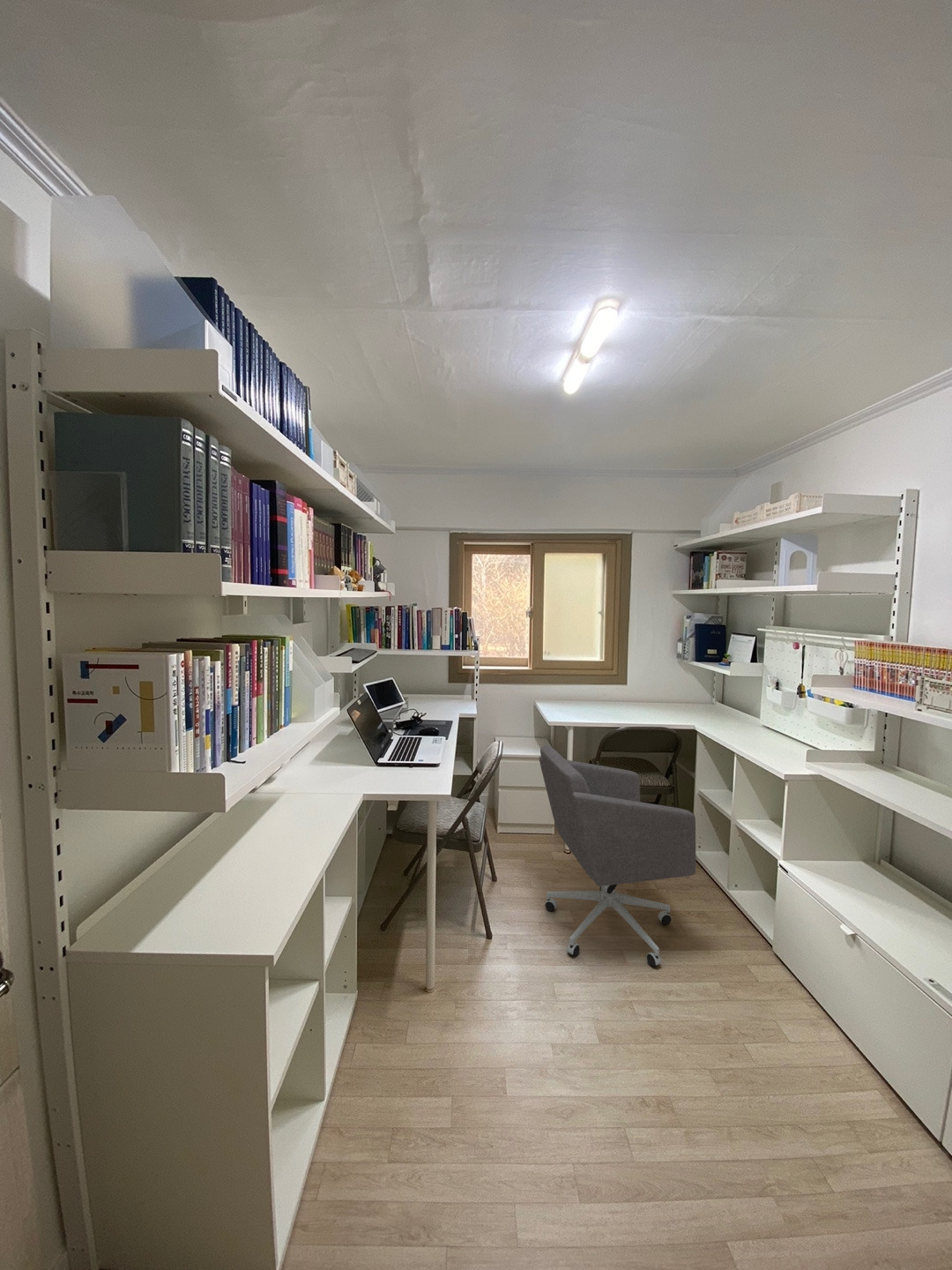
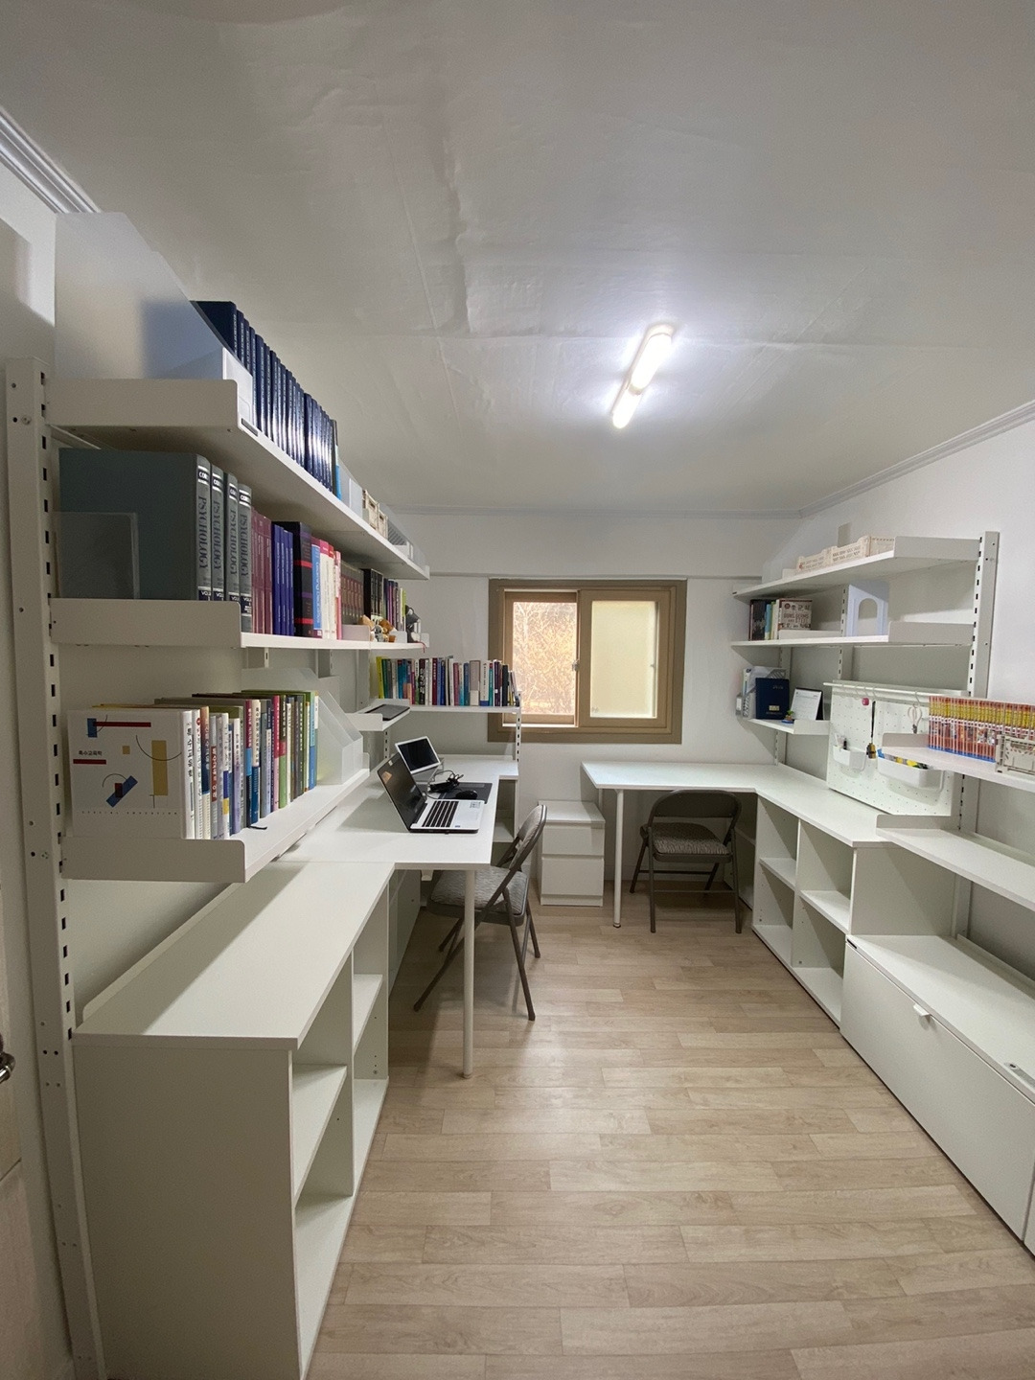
- office chair [539,744,696,967]
